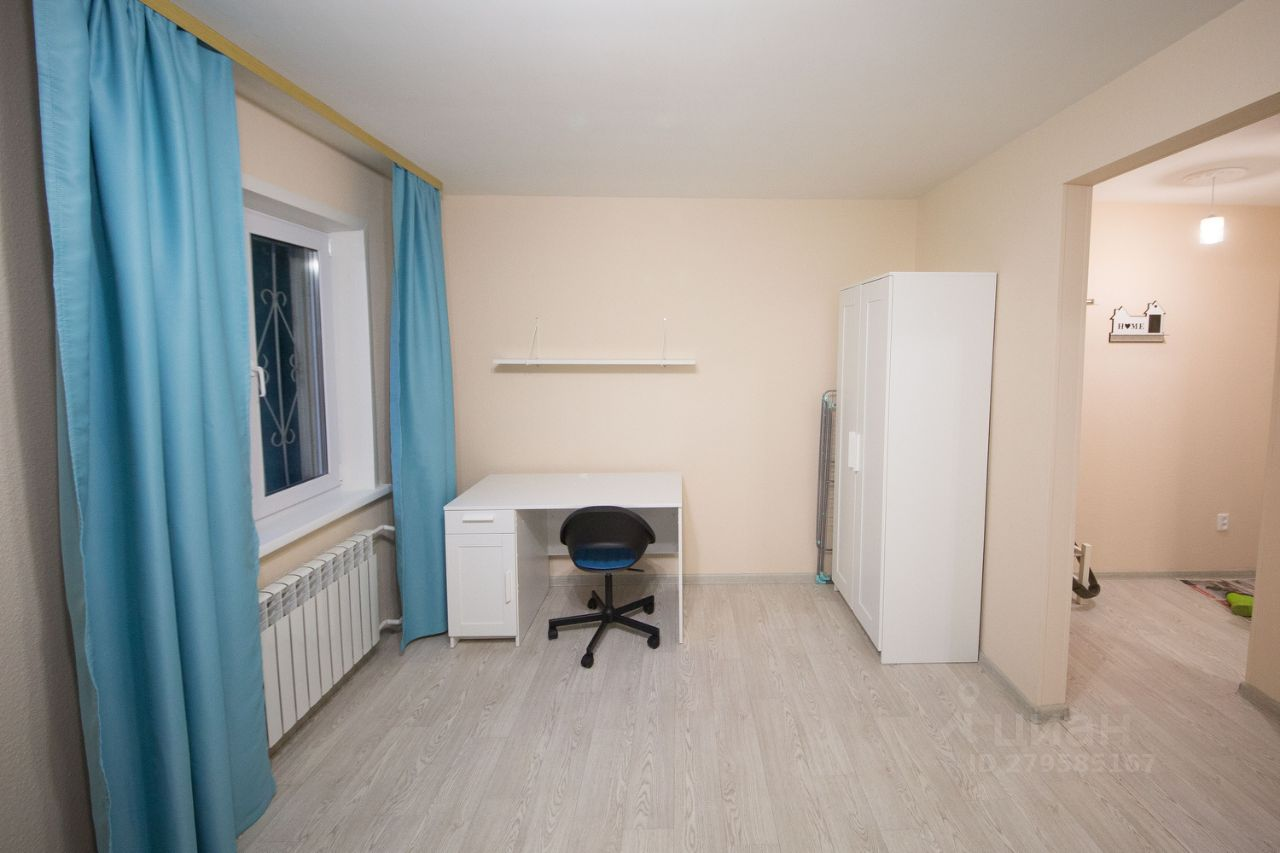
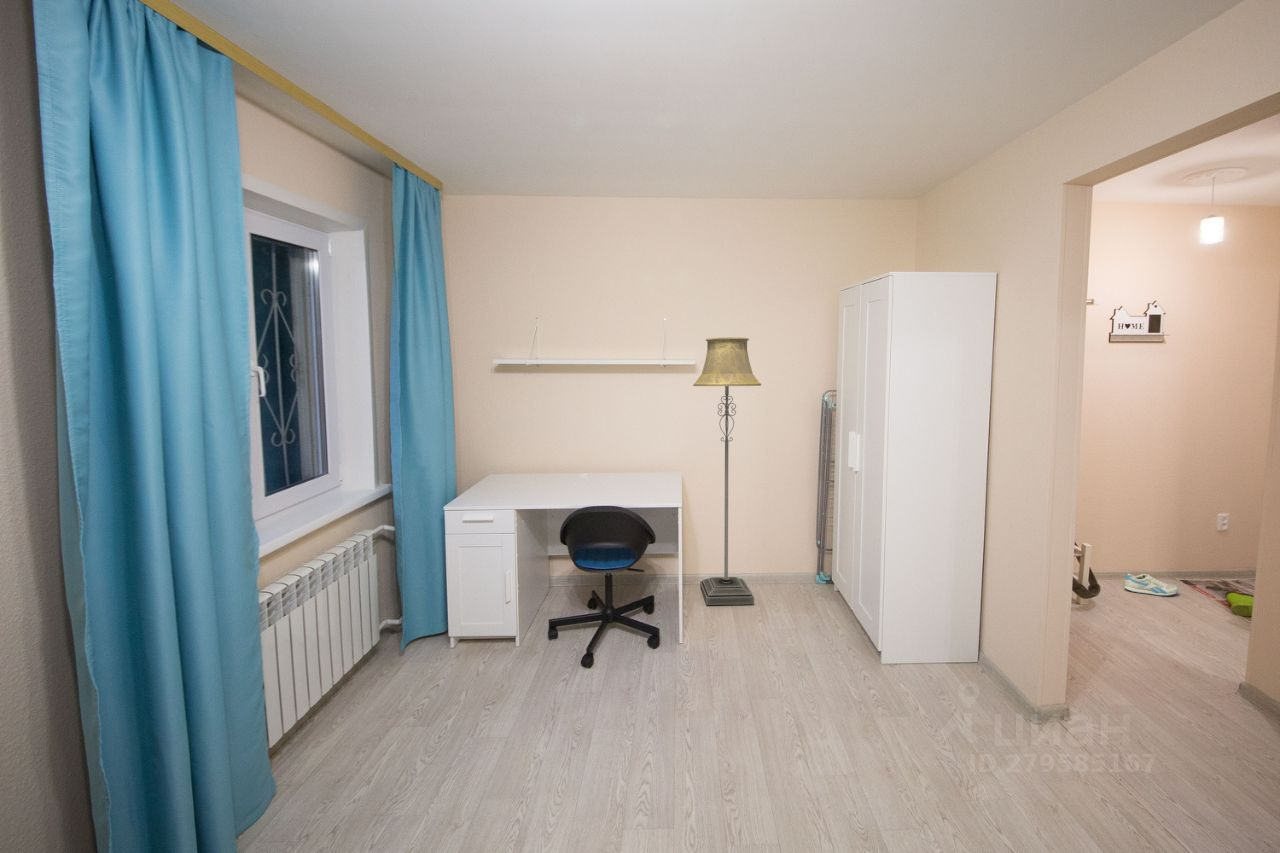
+ floor lamp [692,336,762,606]
+ sneaker [1123,573,1179,597]
